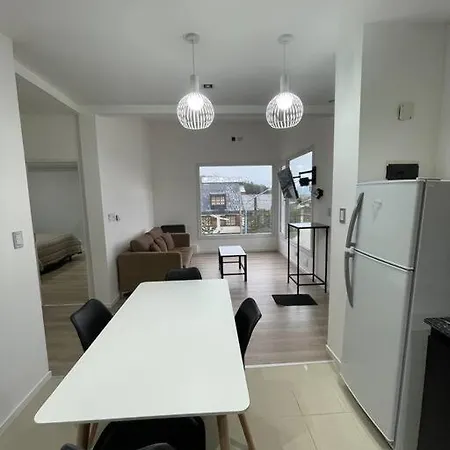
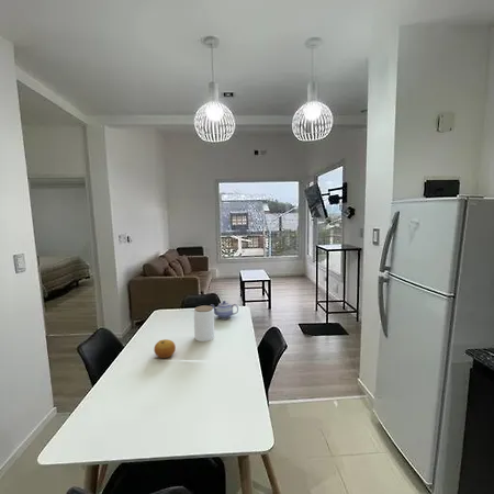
+ jar [193,304,215,343]
+ teapot [210,300,239,321]
+ fruit [153,338,177,359]
